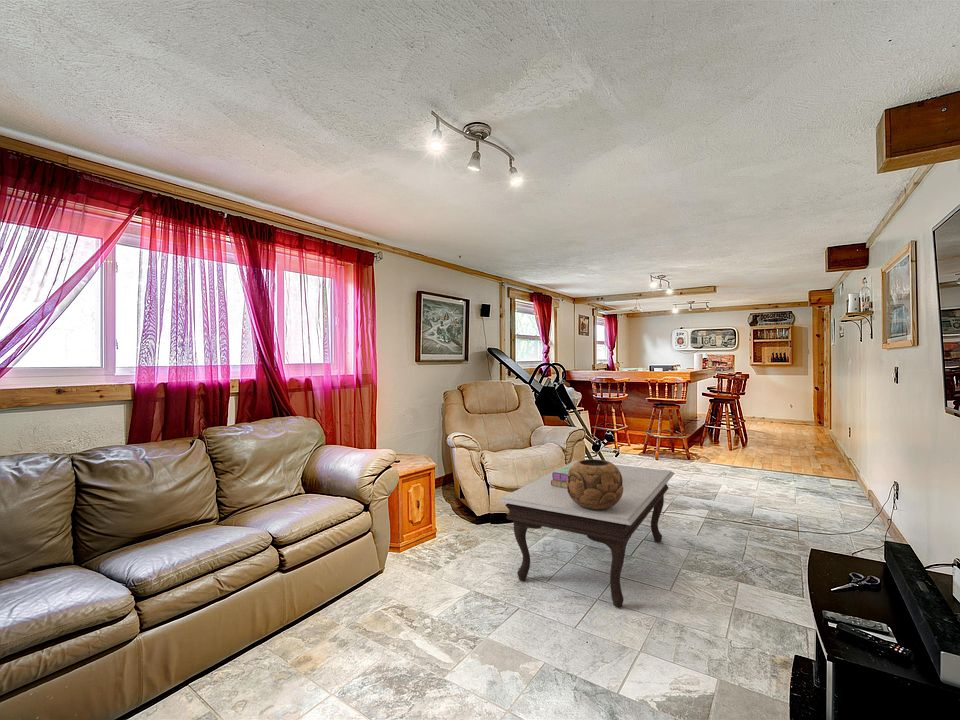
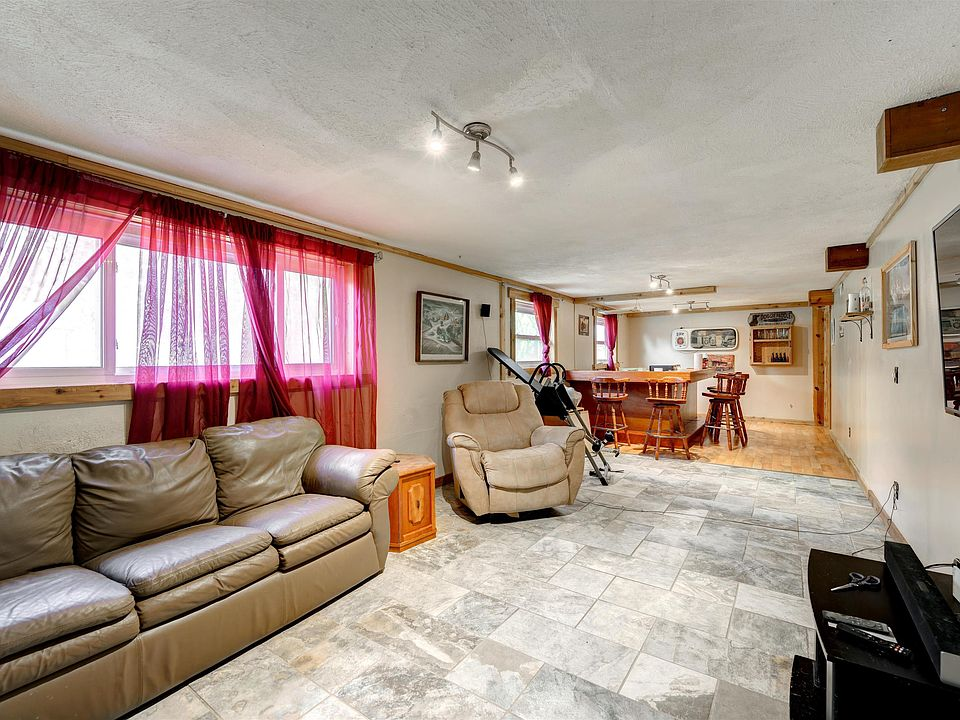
- coffee table [497,459,675,608]
- decorative bowl [566,458,623,511]
- stack of books [551,465,572,489]
